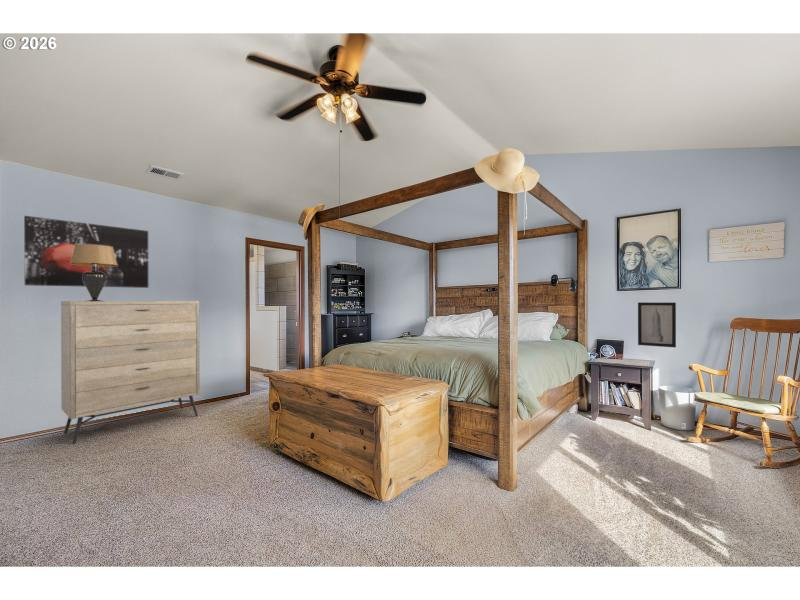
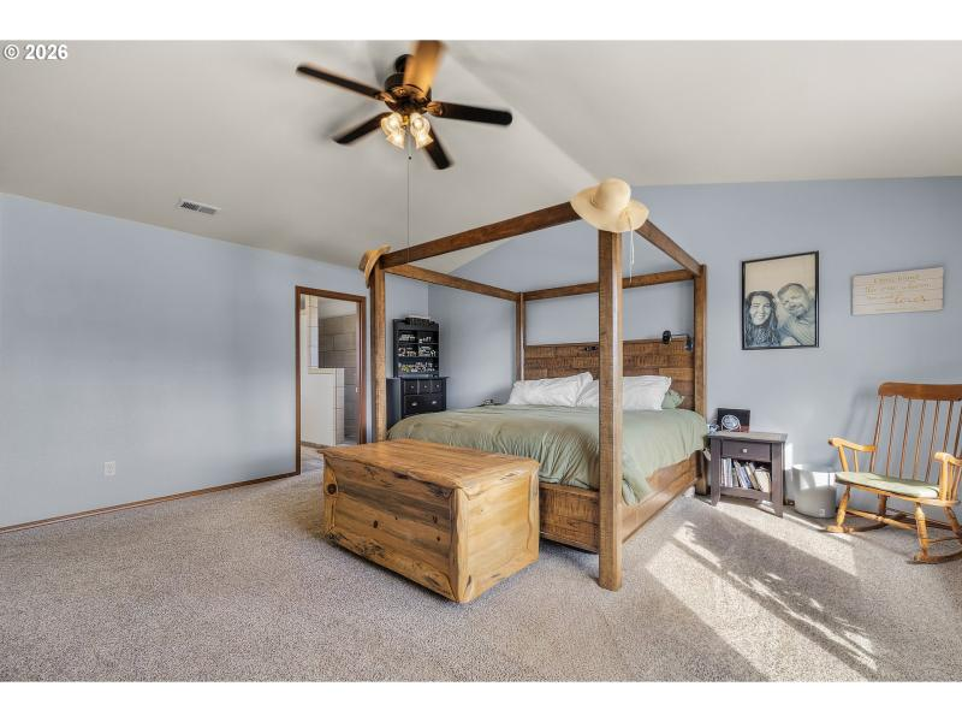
- wall art [637,301,677,349]
- table lamp [70,244,118,301]
- wall art [23,215,150,289]
- dresser [60,300,201,445]
